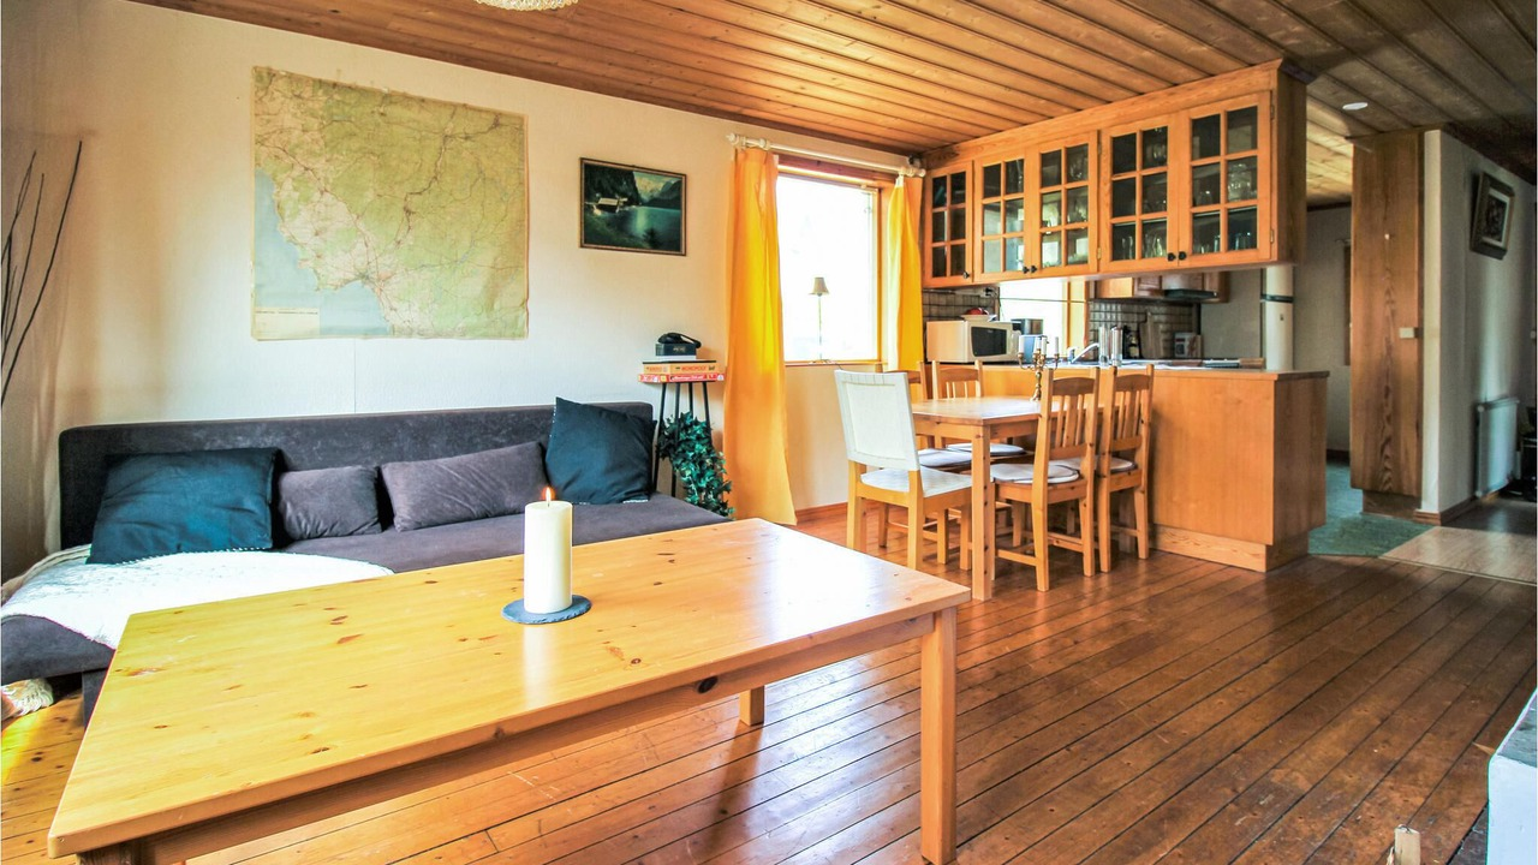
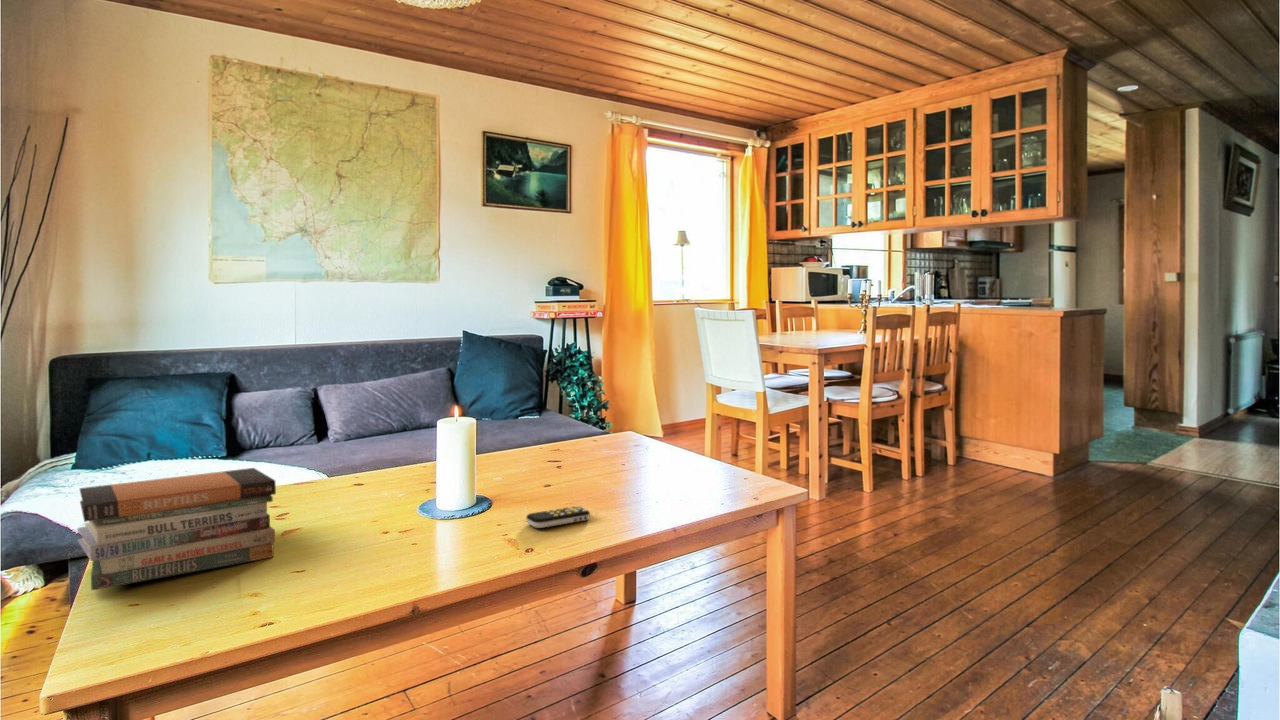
+ remote control [525,505,591,529]
+ book stack [76,467,277,591]
